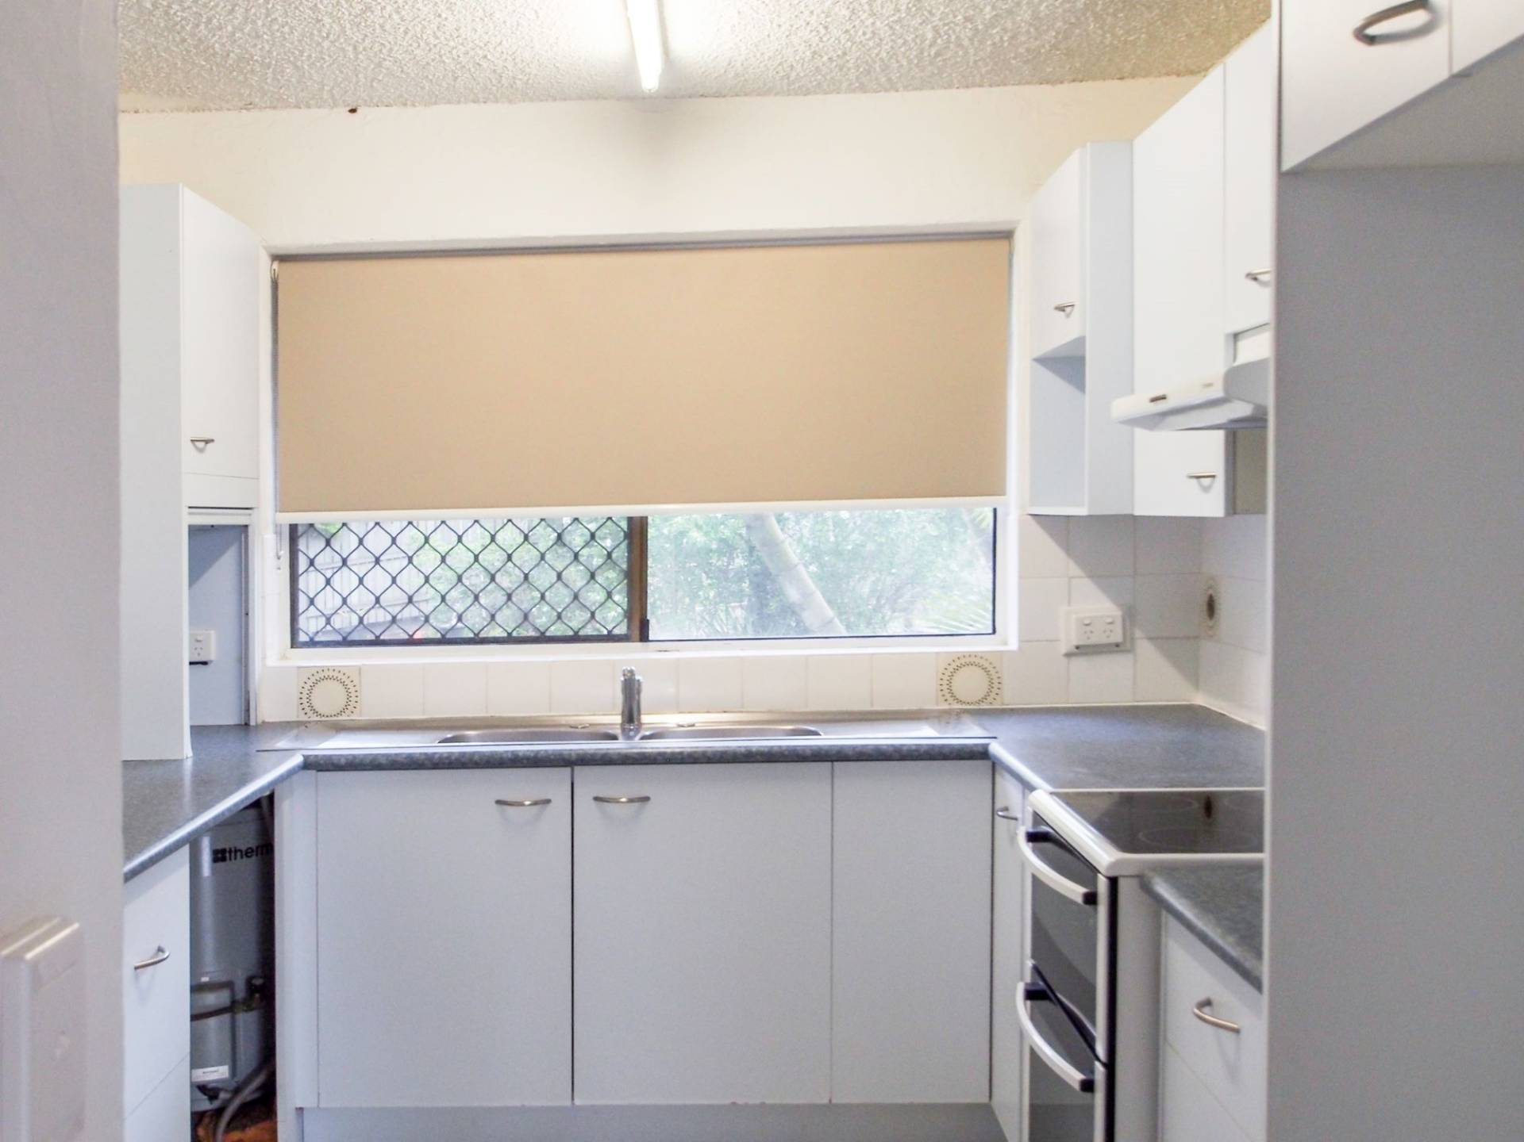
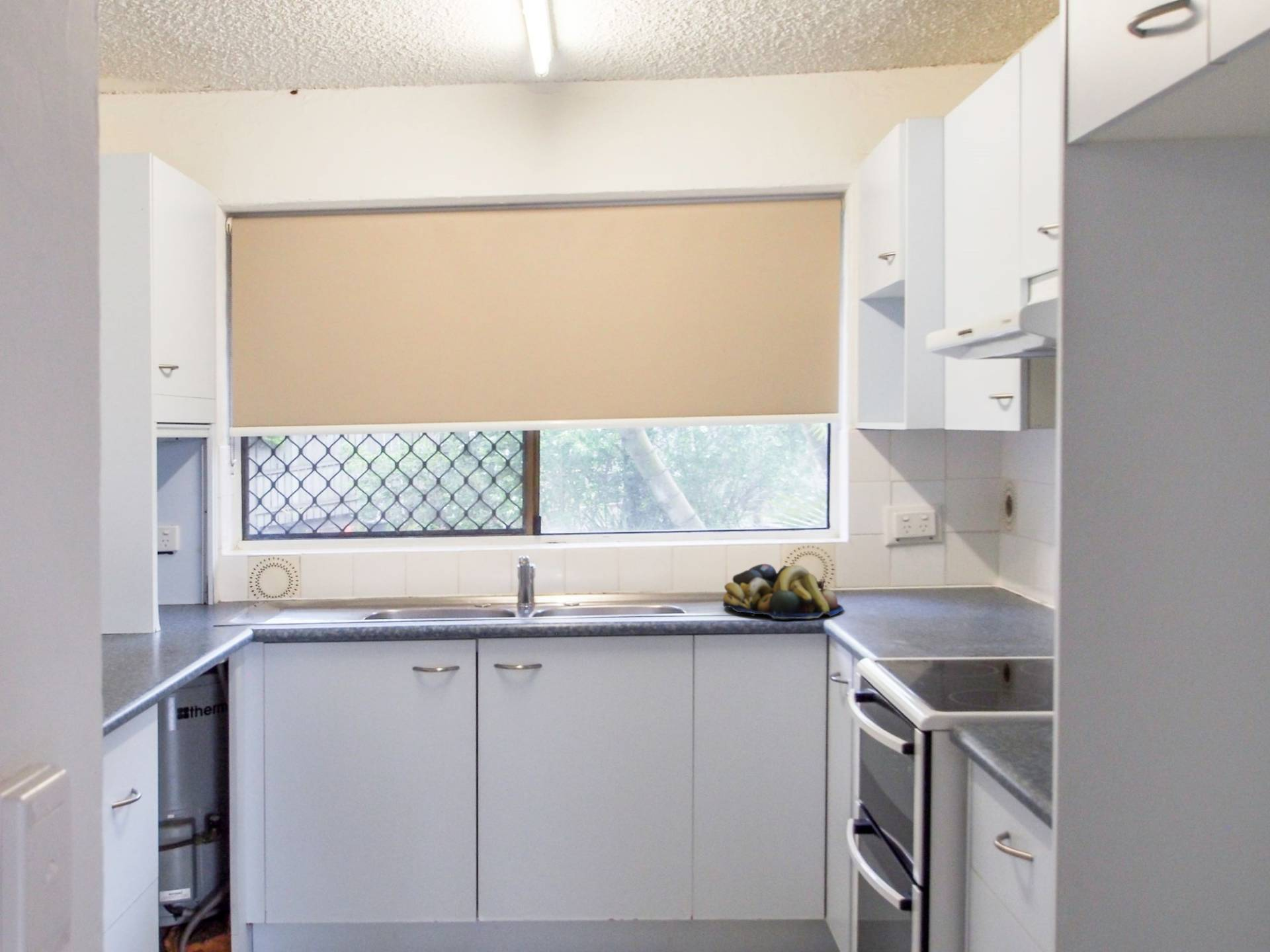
+ fruit bowl [722,563,844,620]
